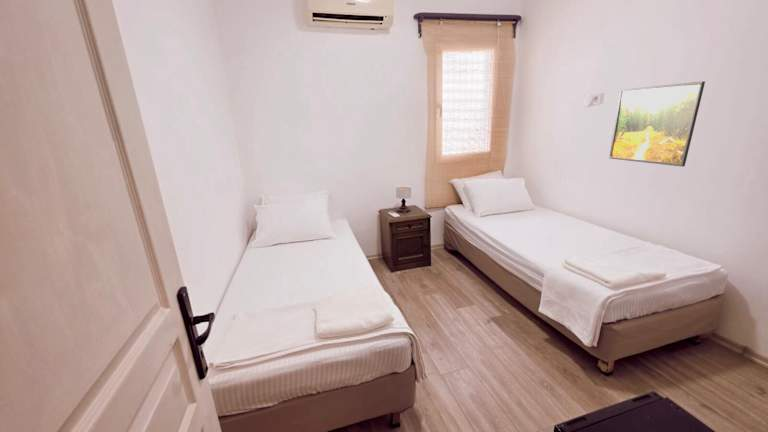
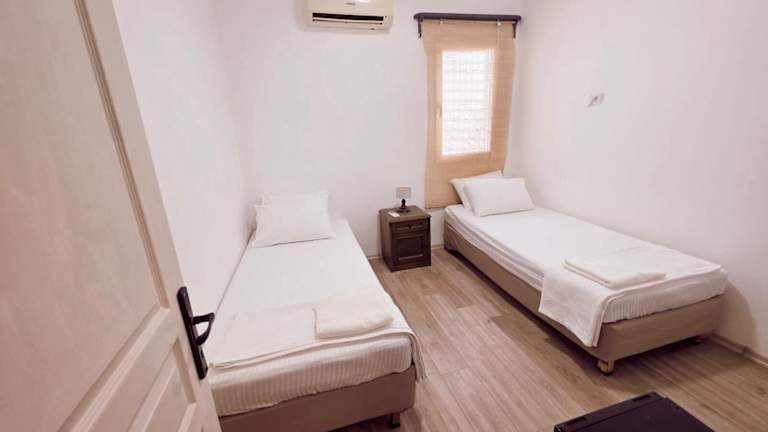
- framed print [608,80,706,168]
